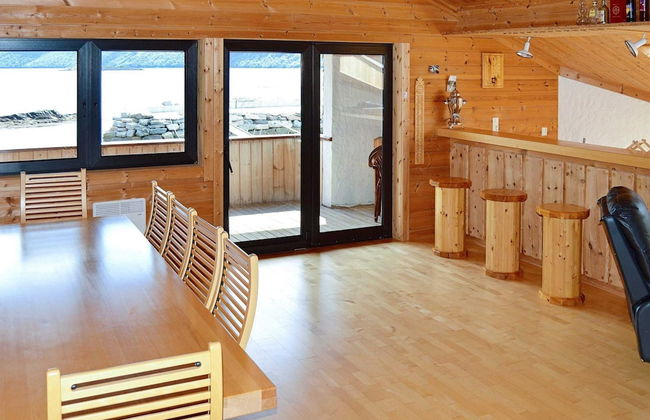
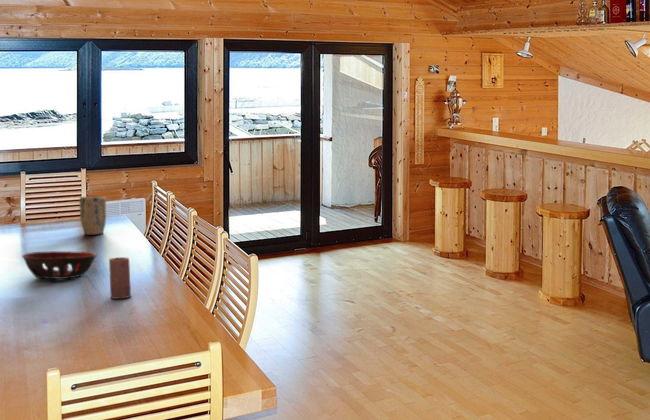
+ plant pot [79,195,107,236]
+ decorative bowl [21,250,98,280]
+ candle [108,256,132,300]
